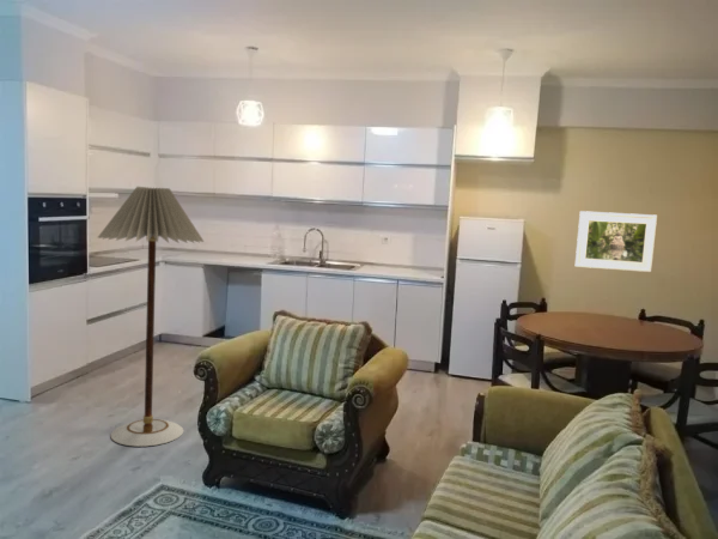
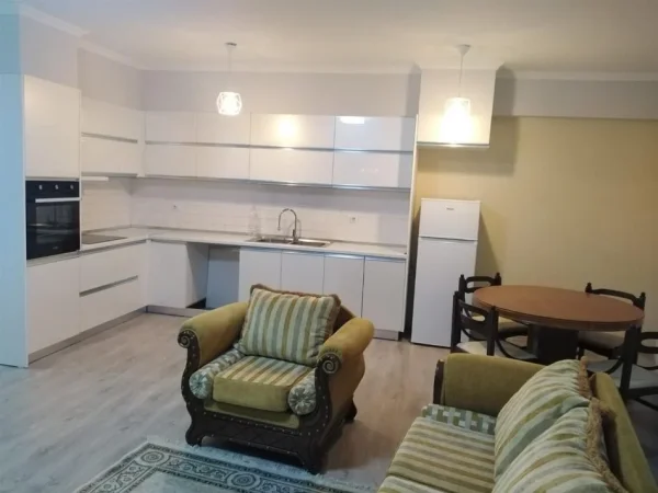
- floor lamp [97,186,205,448]
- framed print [574,210,658,273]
